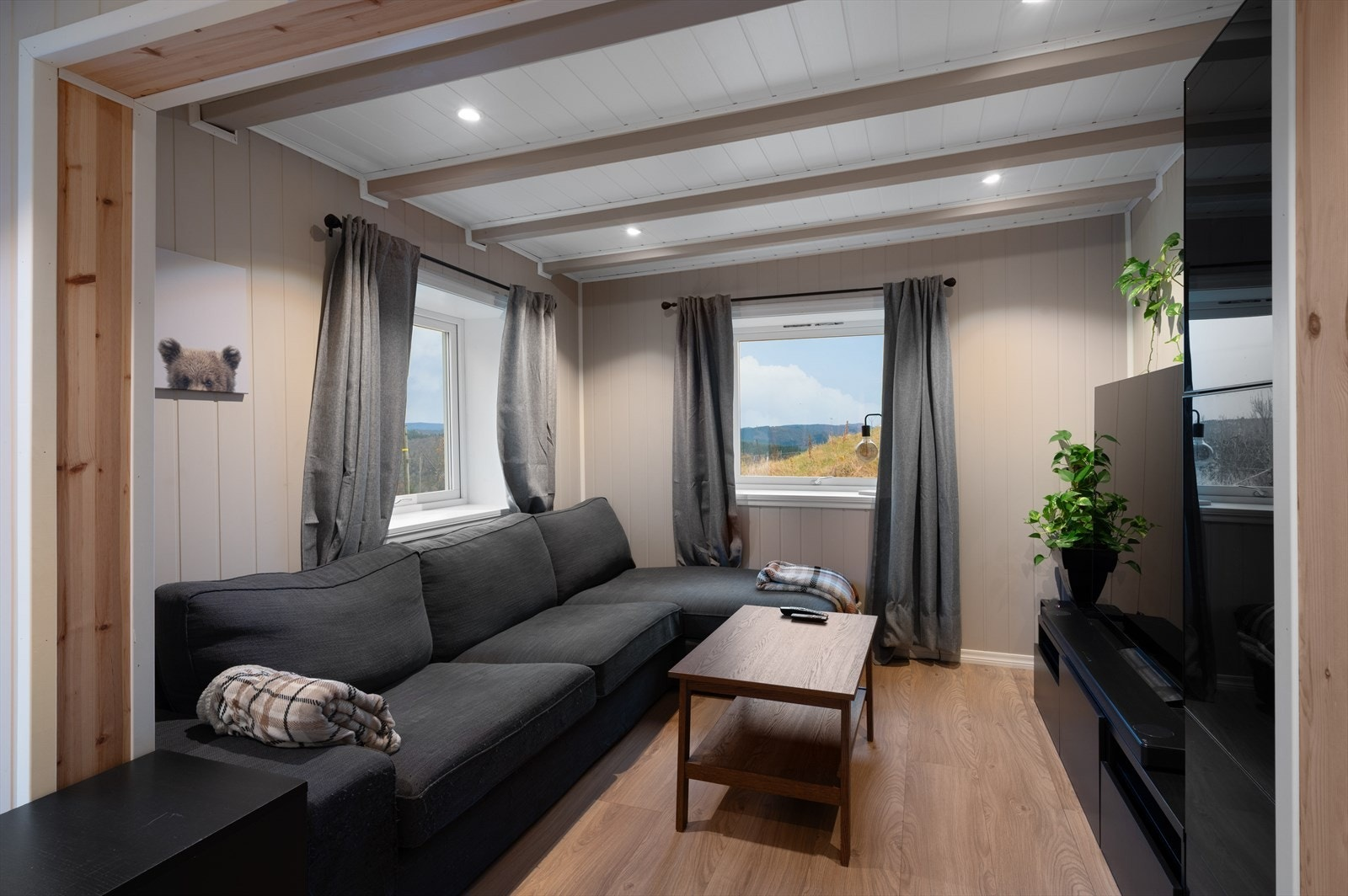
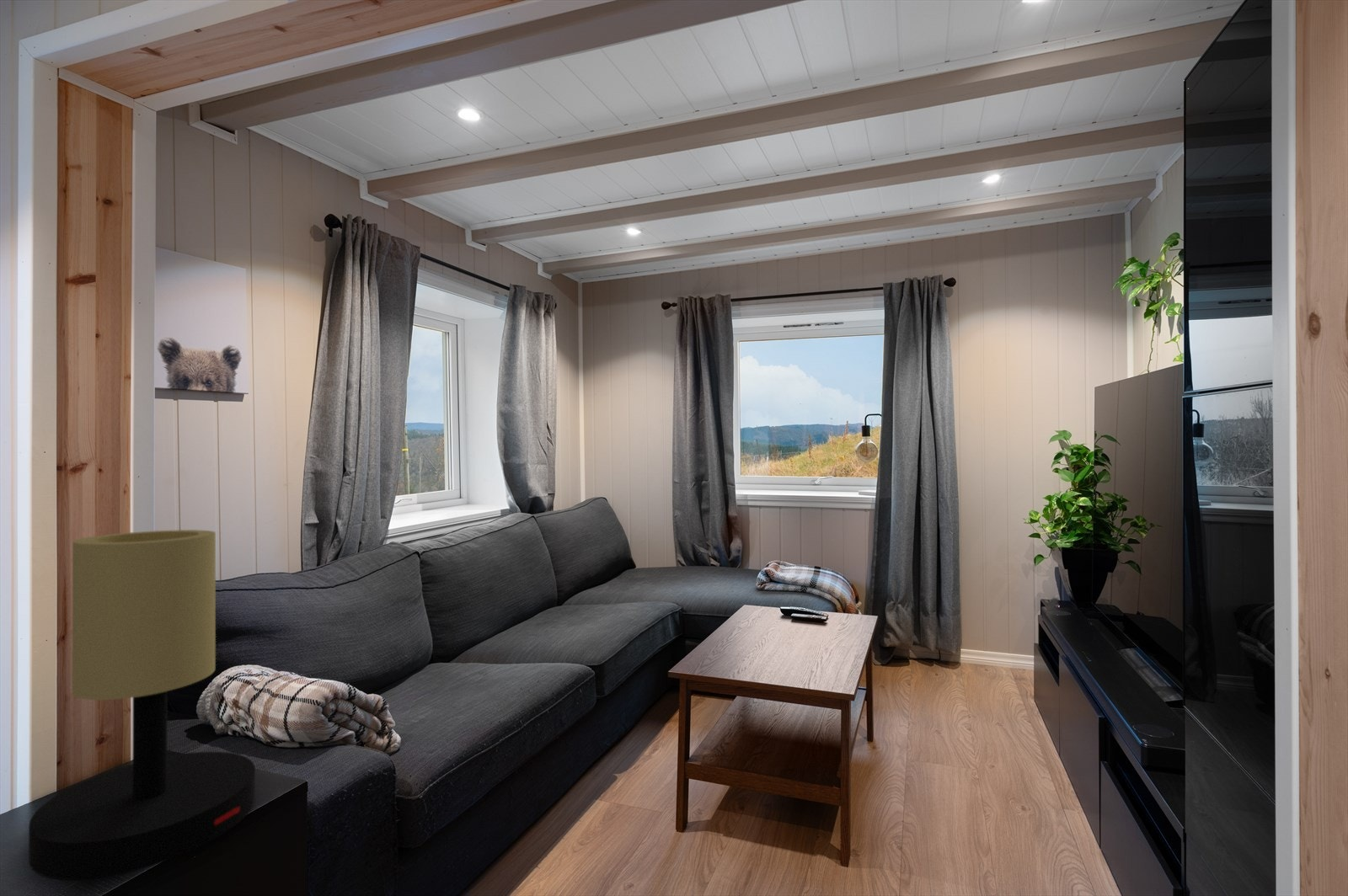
+ table lamp [28,529,256,881]
